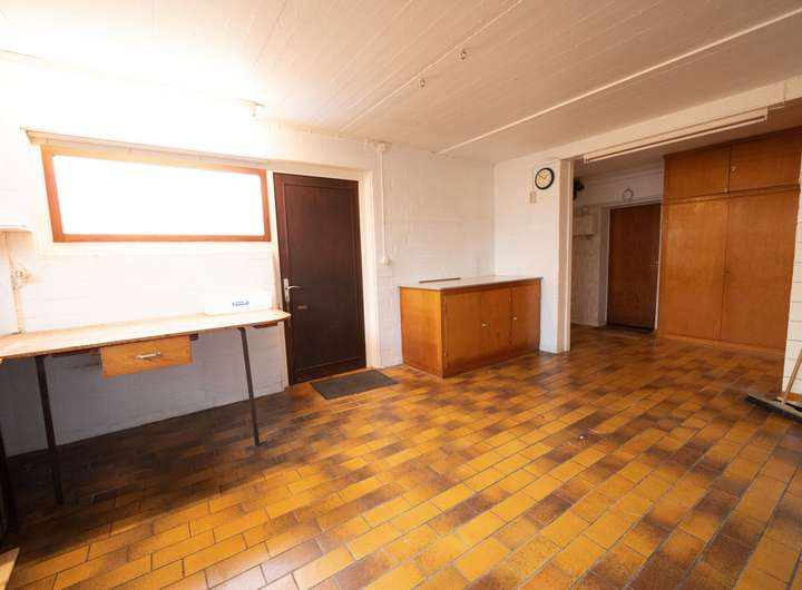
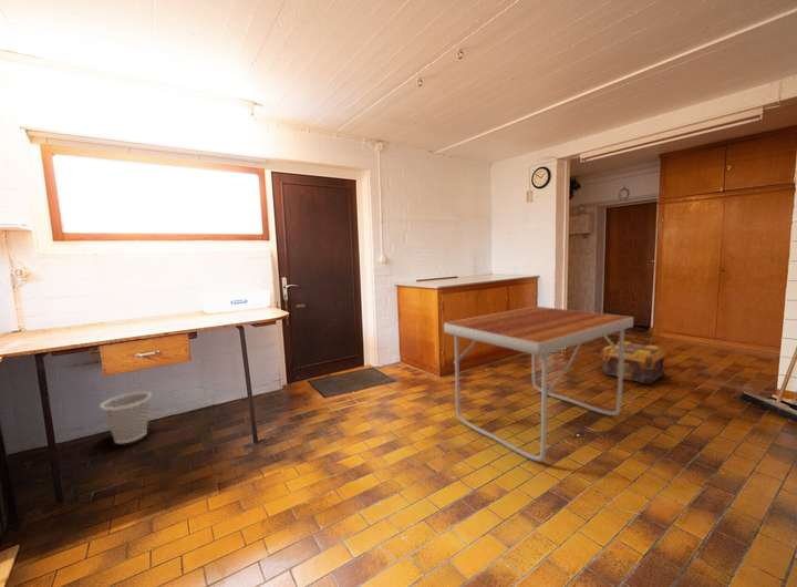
+ wastebasket [100,391,152,444]
+ folding table [443,306,634,463]
+ storage box [600,340,667,385]
